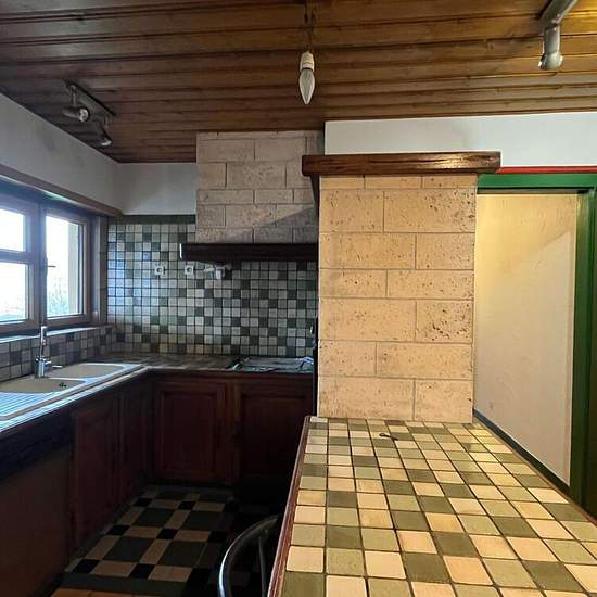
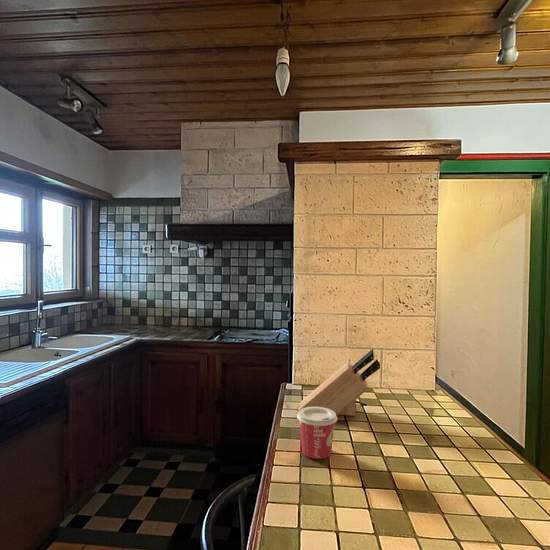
+ knife block [297,348,381,417]
+ cup [296,407,338,460]
